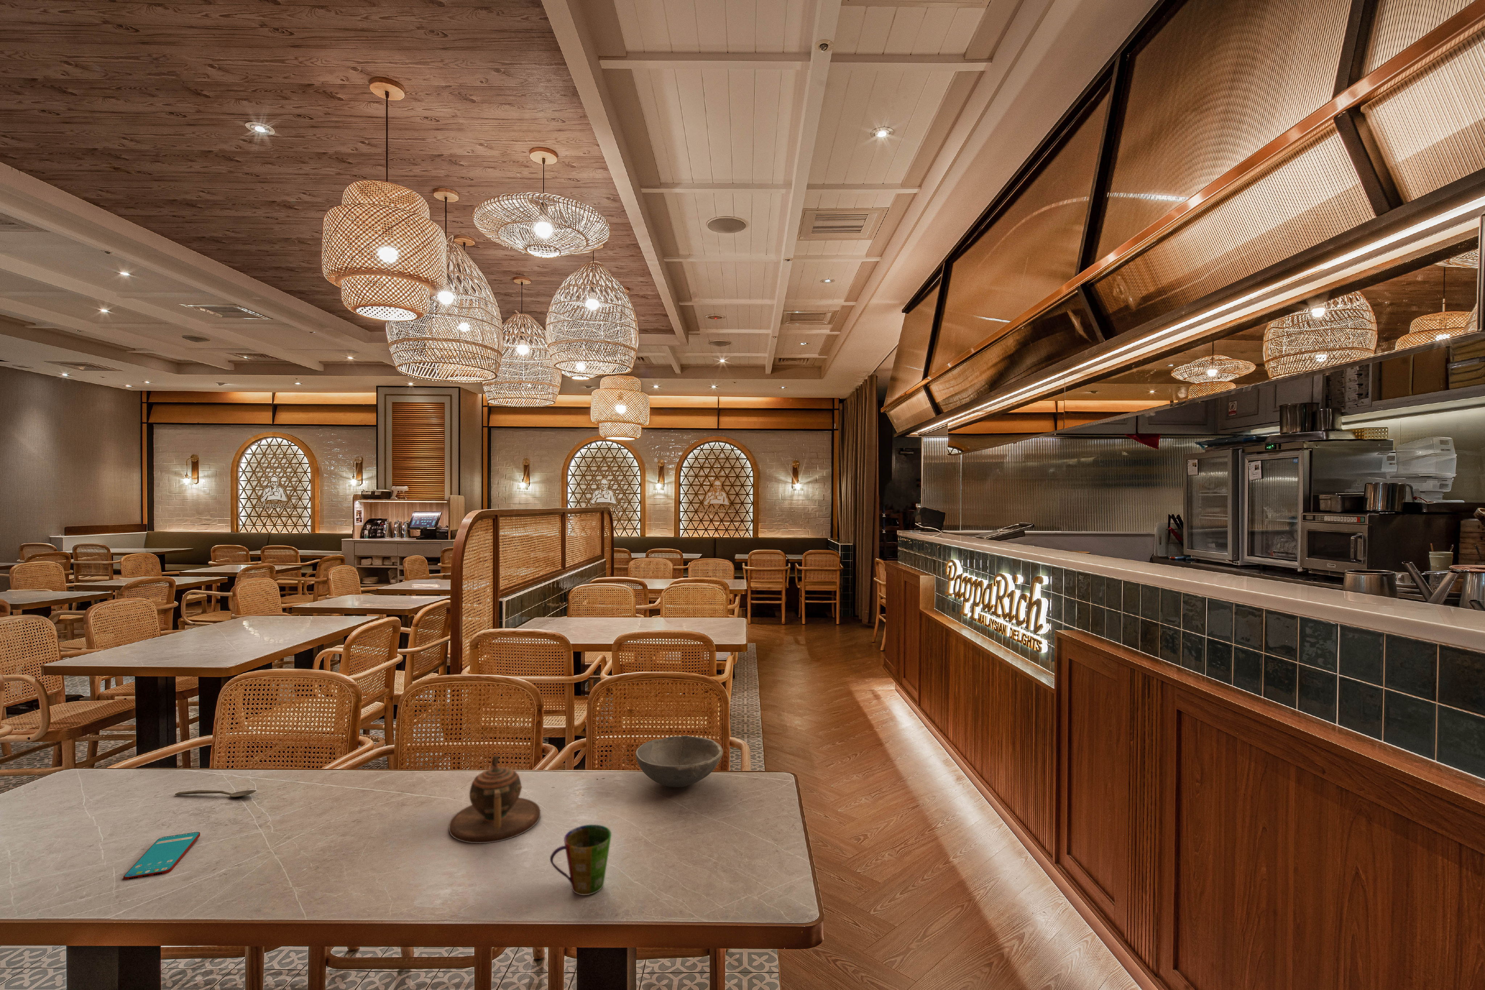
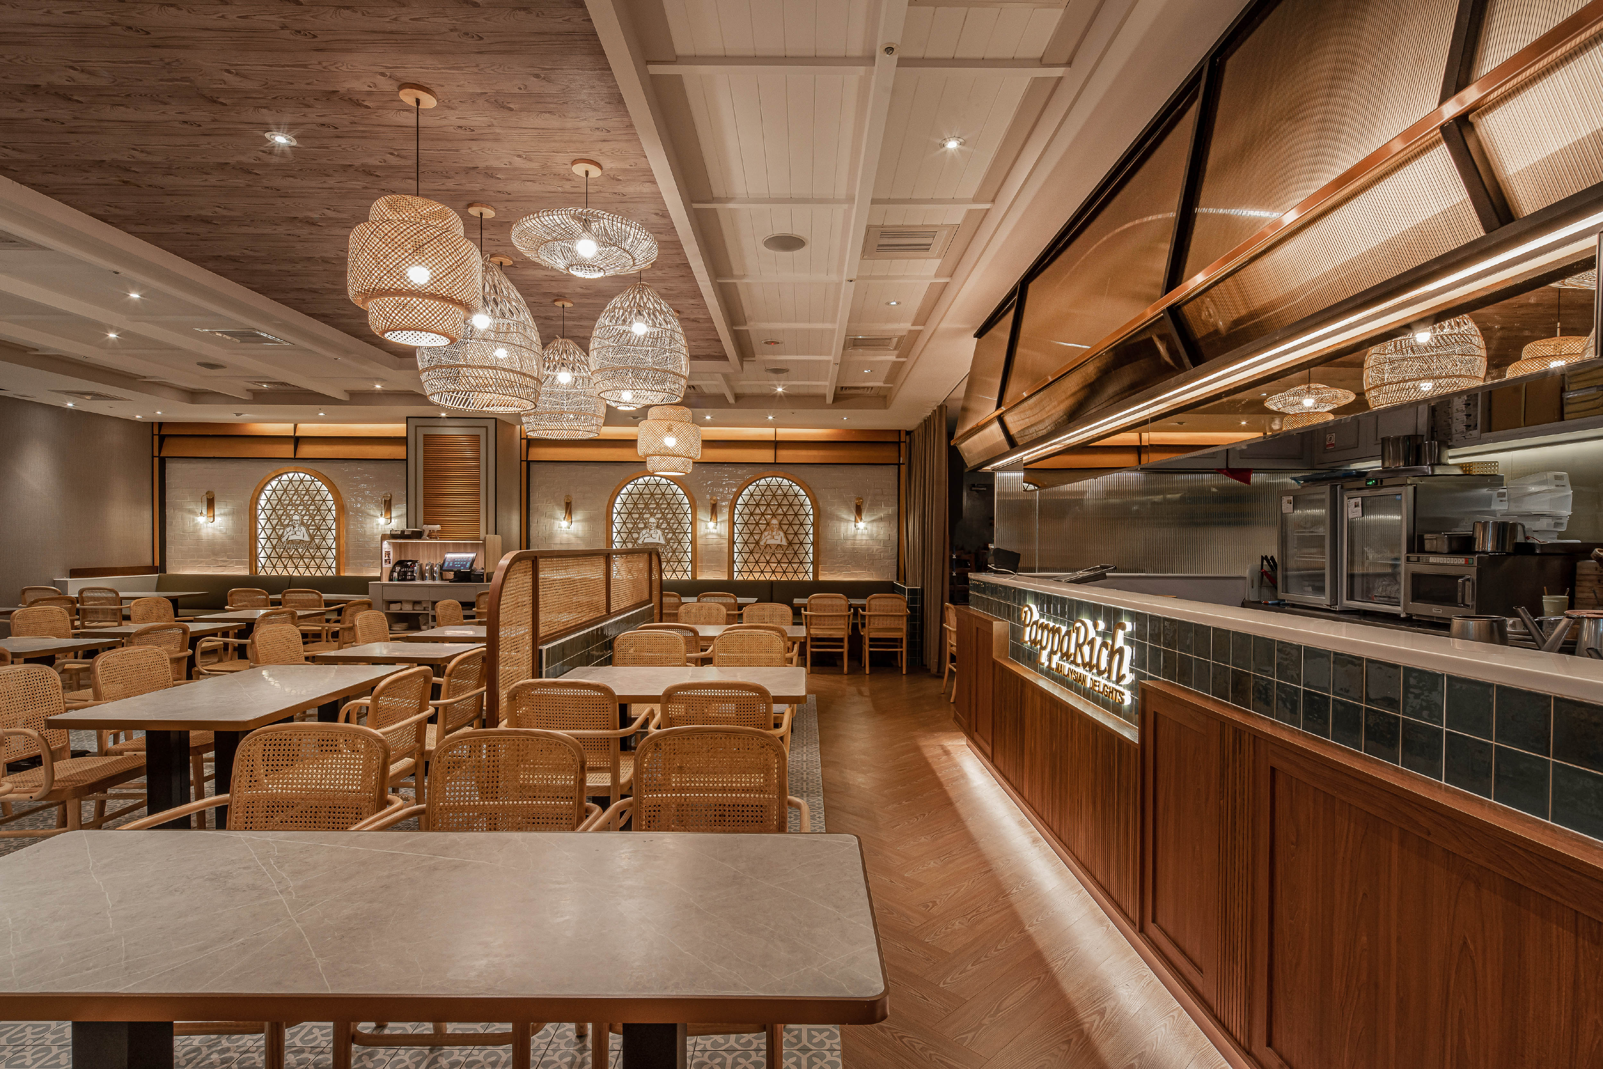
- teapot [449,756,541,844]
- smartphone [124,832,200,880]
- spoon [175,790,257,798]
- cup [549,824,612,896]
- bowl [635,735,724,788]
